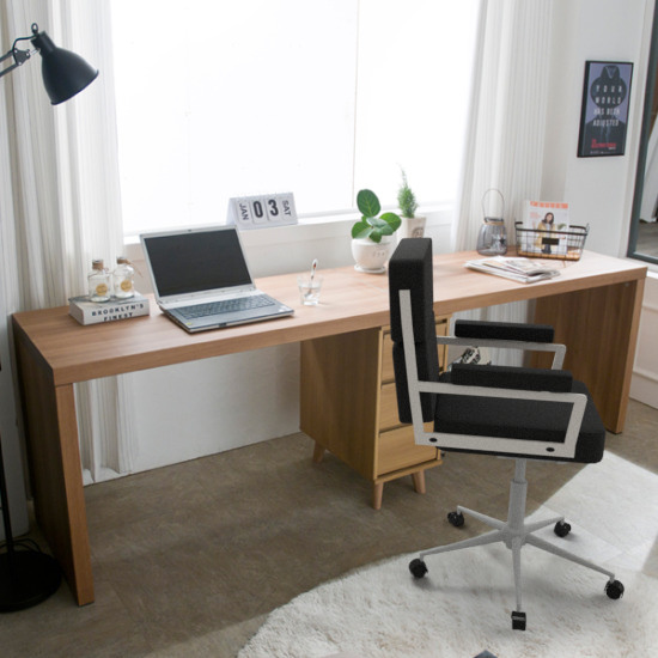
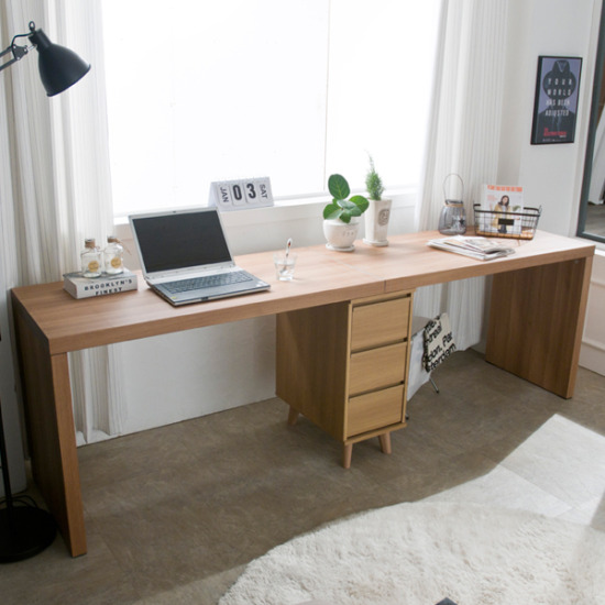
- office chair [386,237,626,632]
